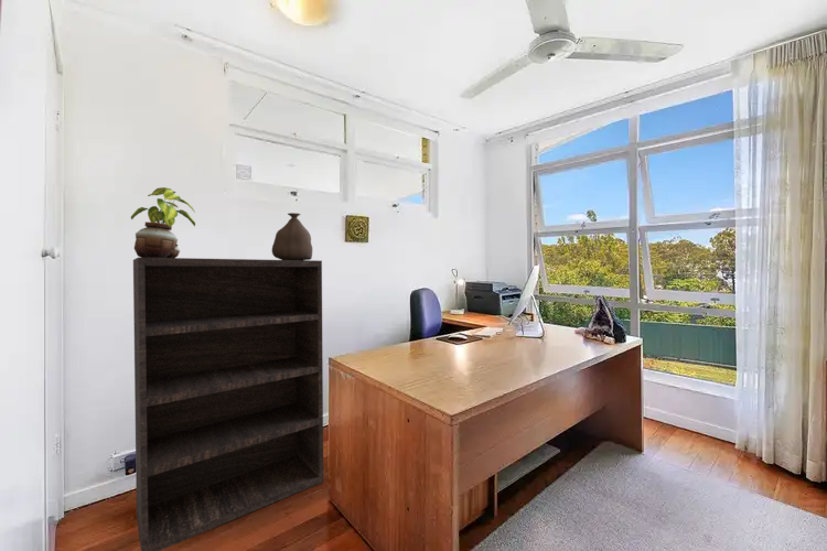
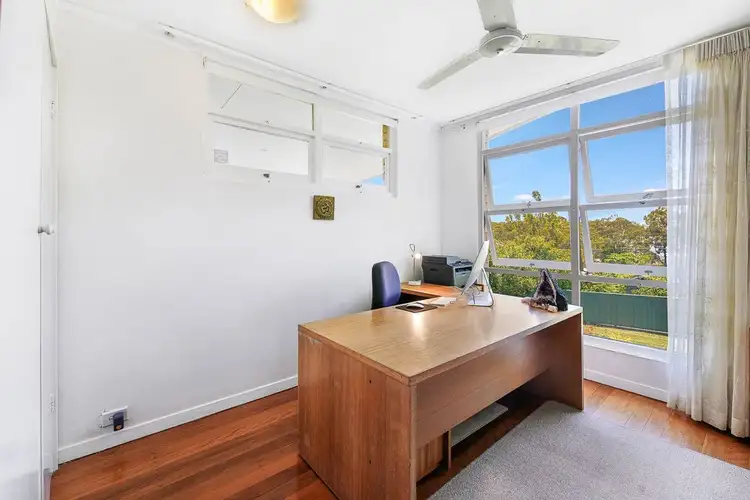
- bag [271,212,313,260]
- bookshelf [132,257,324,551]
- potted plant [130,186,196,258]
